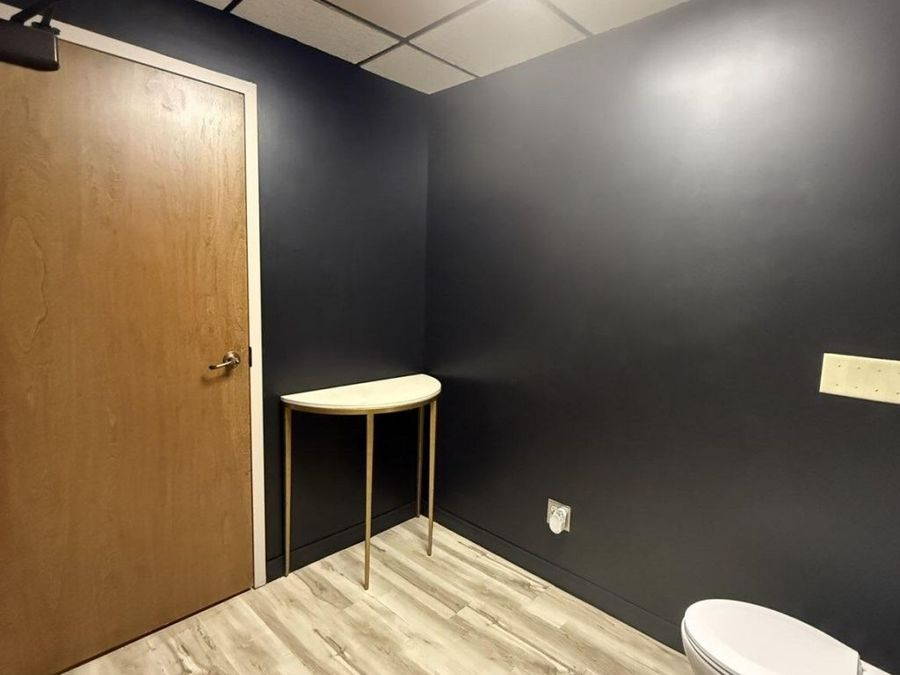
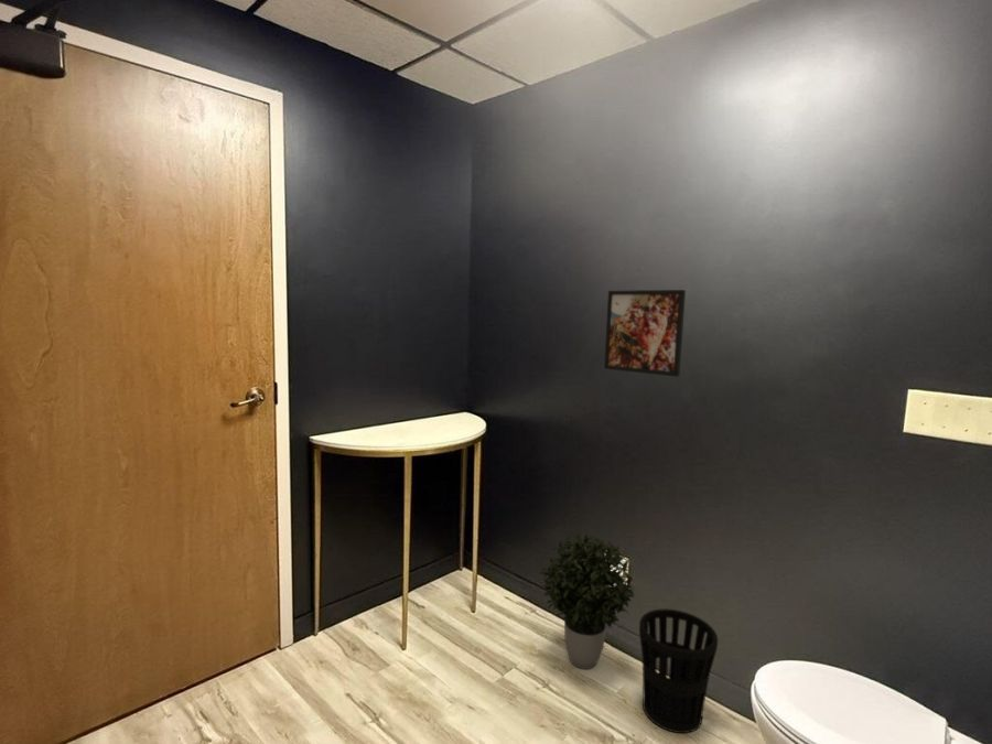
+ wastebasket [638,607,719,734]
+ potted plant [538,531,636,670]
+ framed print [603,289,687,378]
